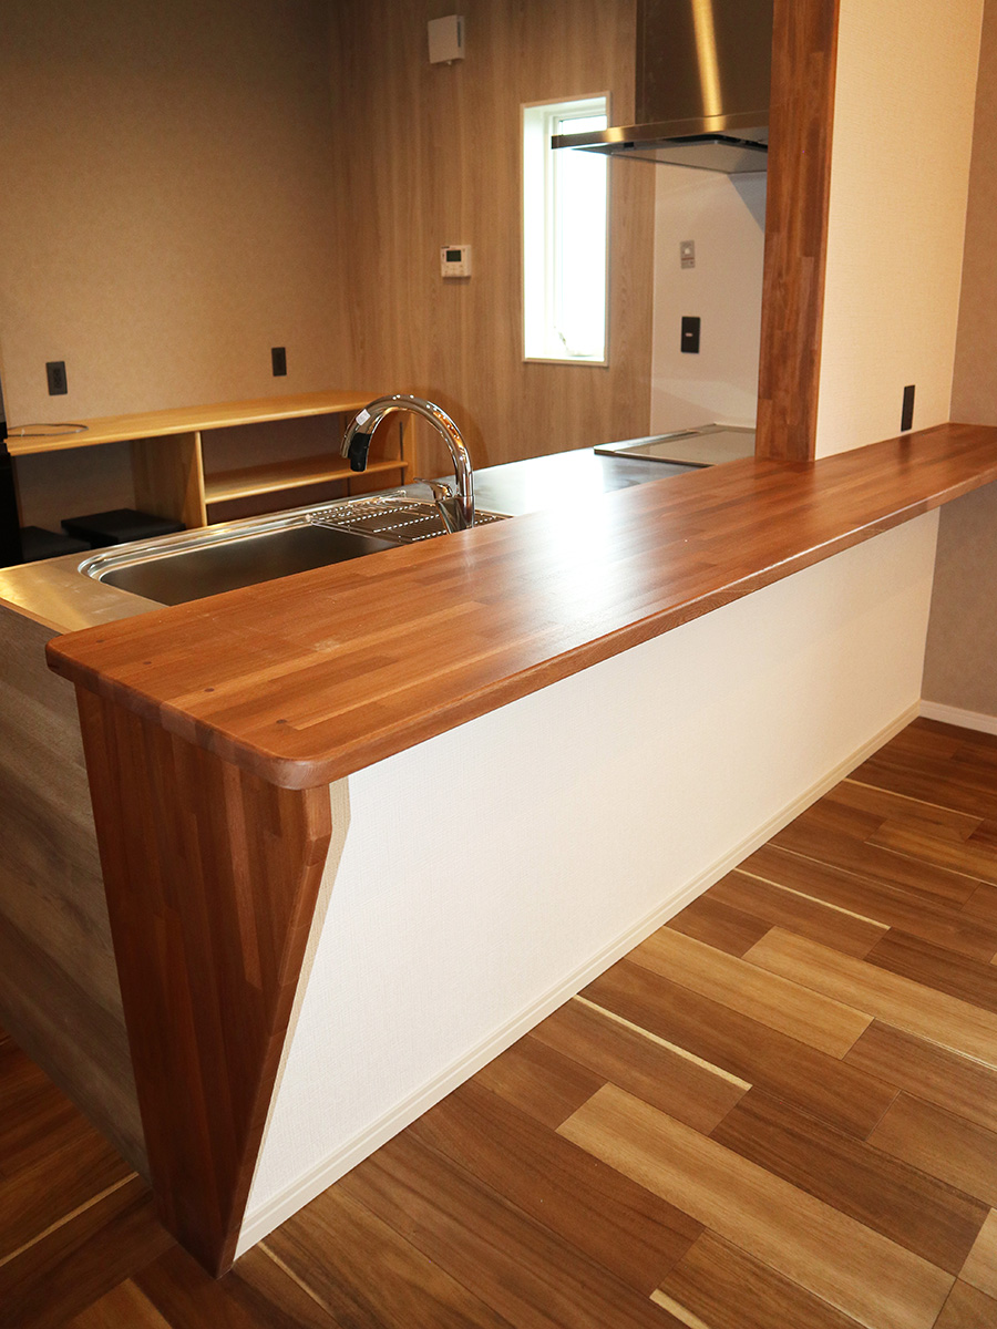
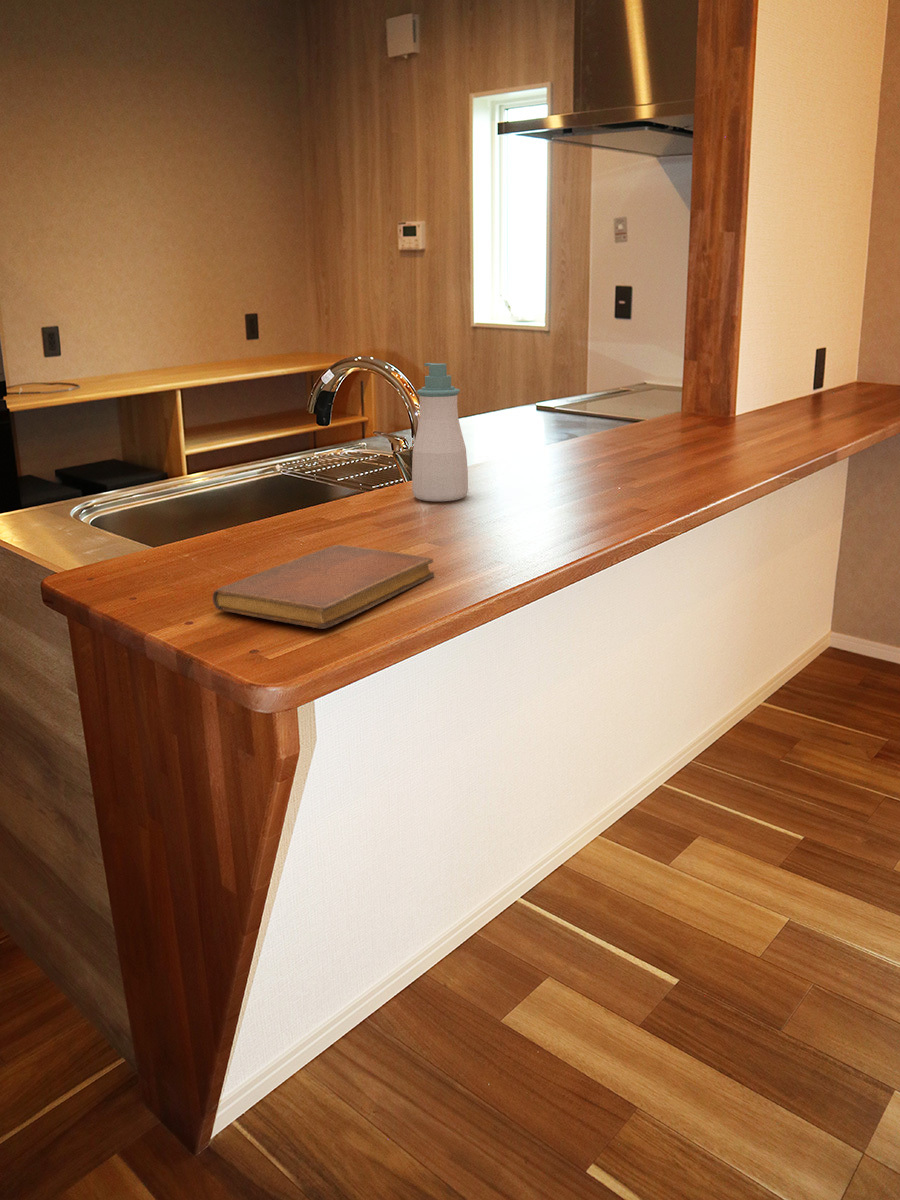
+ soap bottle [411,362,469,502]
+ notebook [212,544,435,630]
